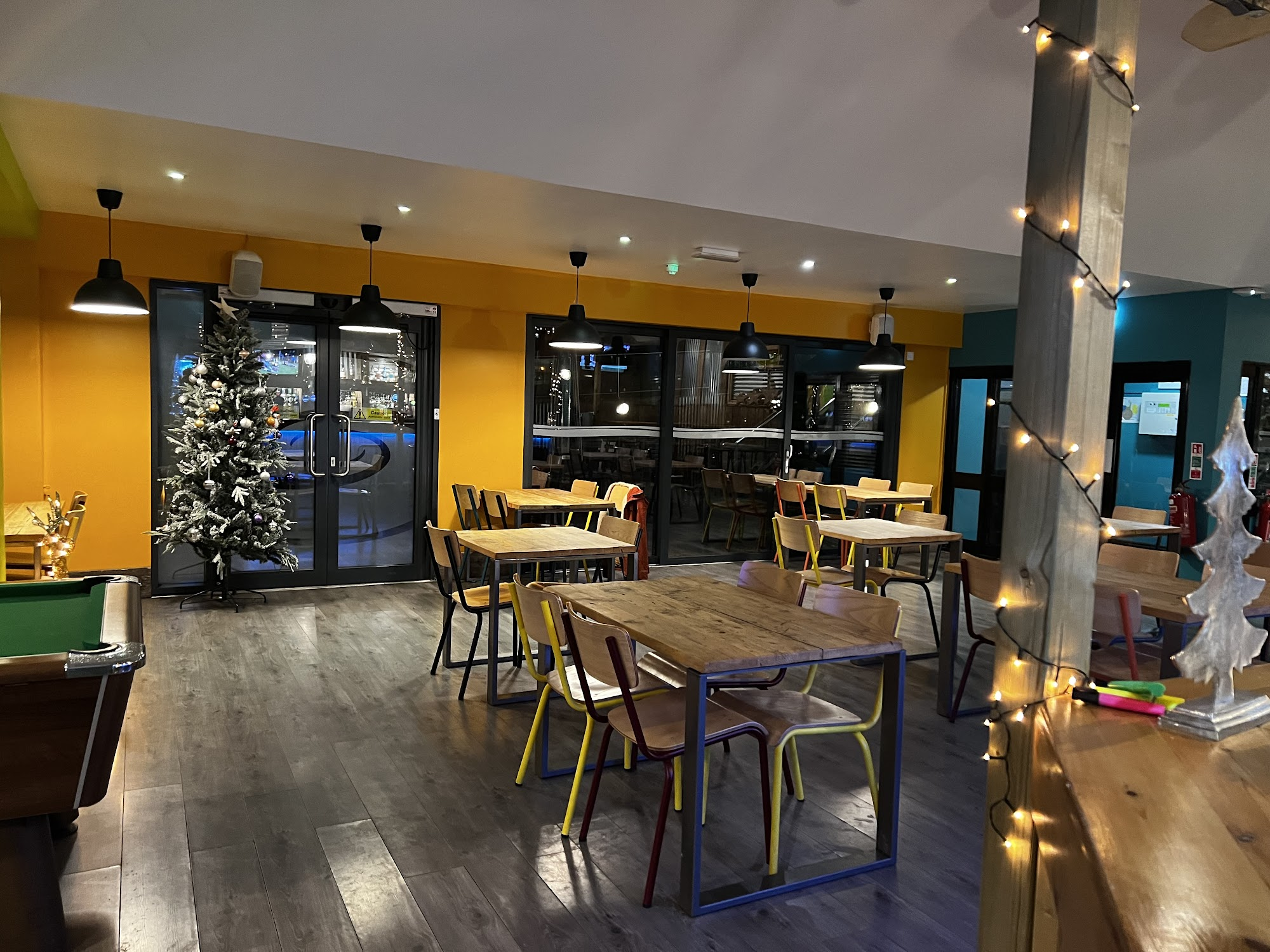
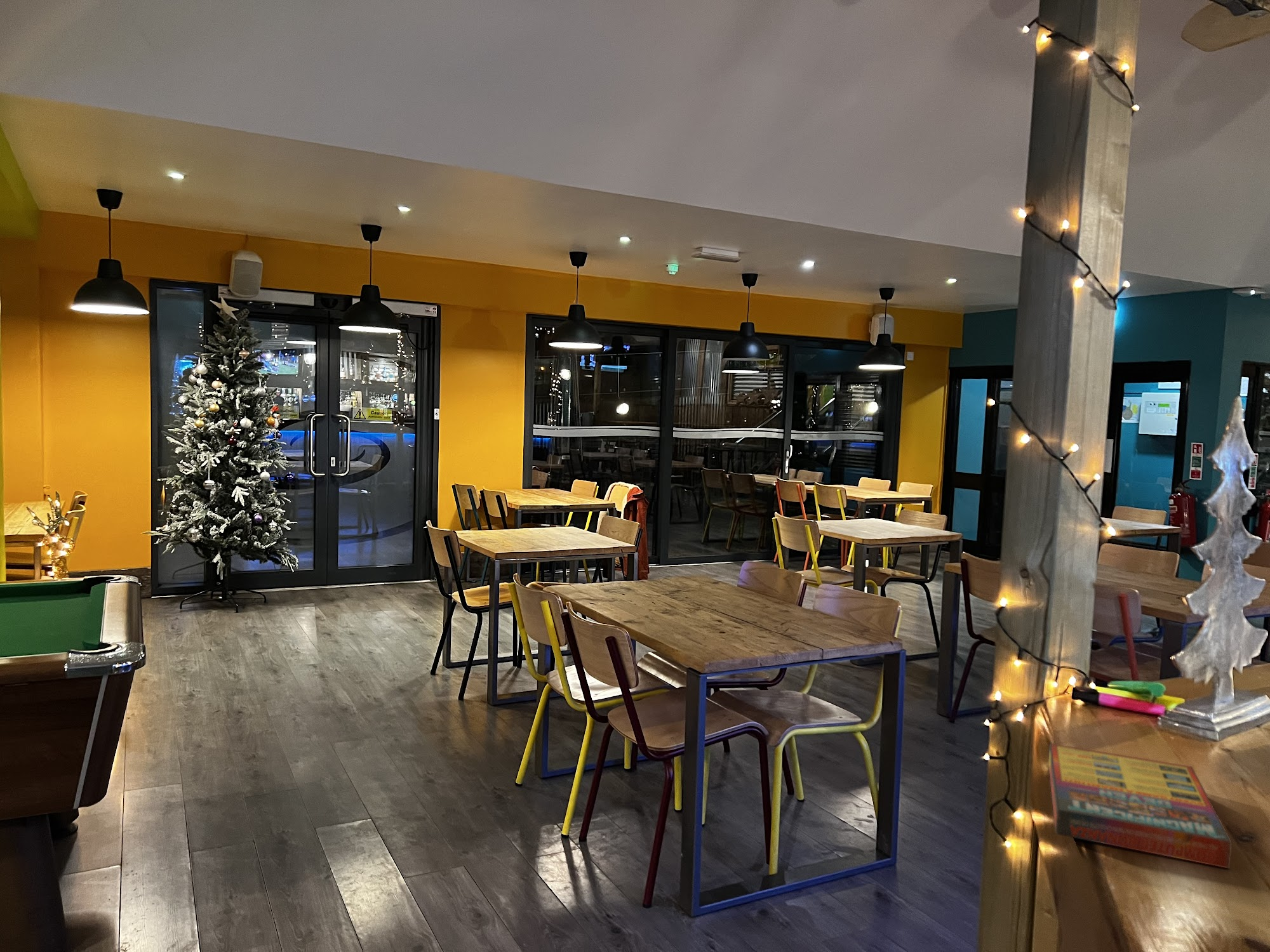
+ game compilation box [1048,743,1233,869]
